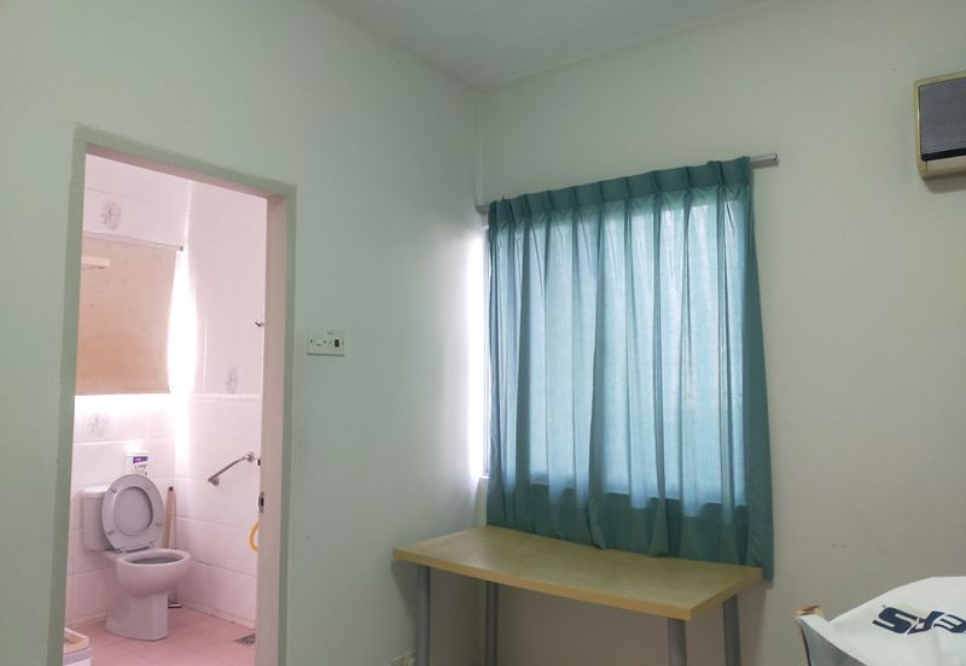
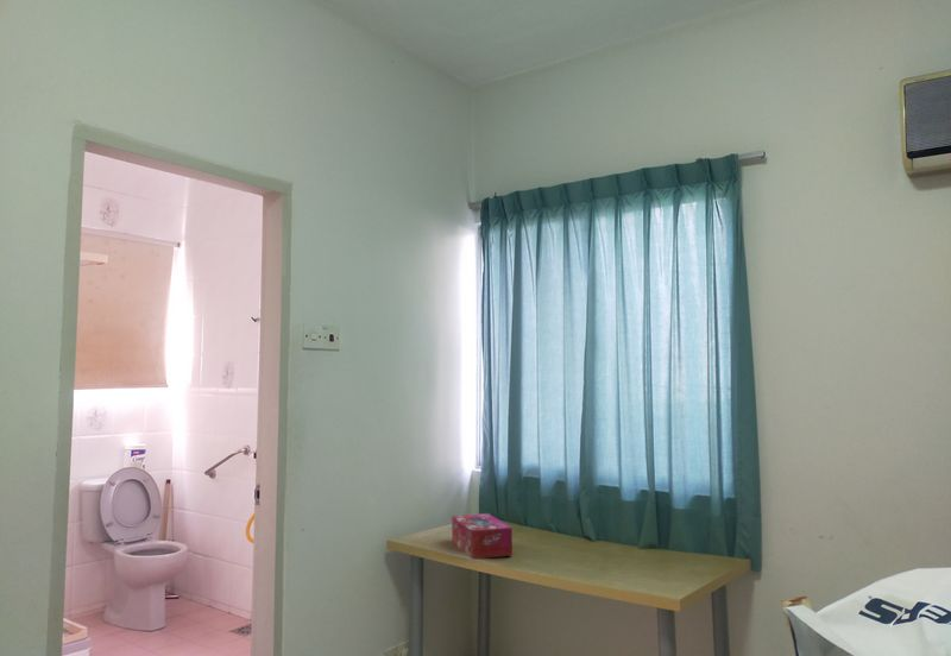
+ tissue box [451,512,514,560]
